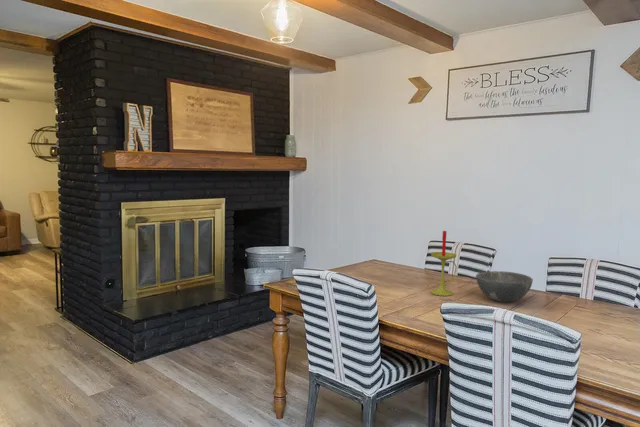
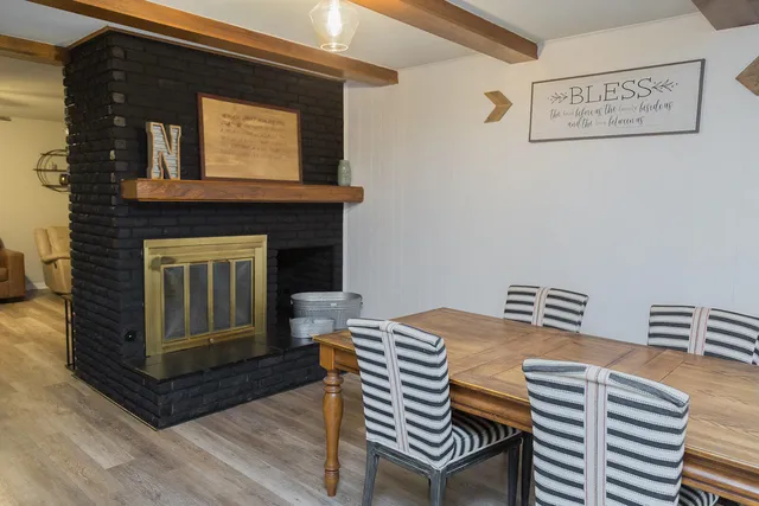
- bowl [475,270,534,303]
- candle [430,230,458,297]
